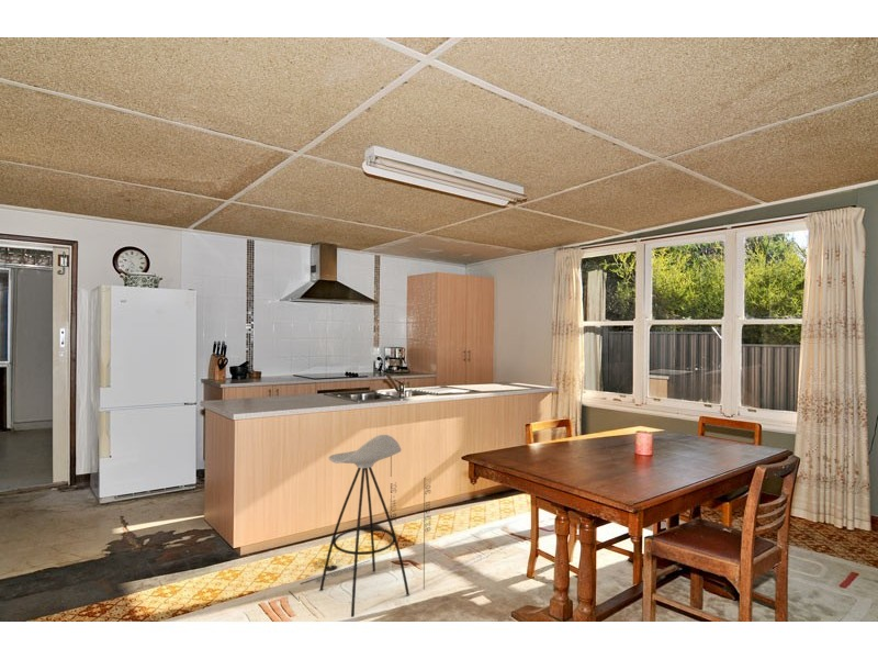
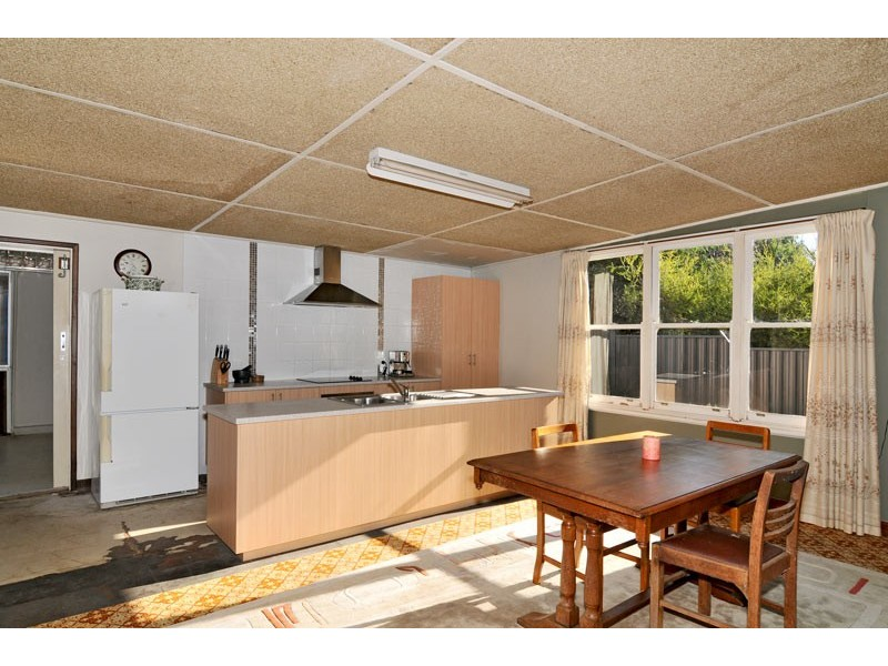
- stool [288,434,432,618]
